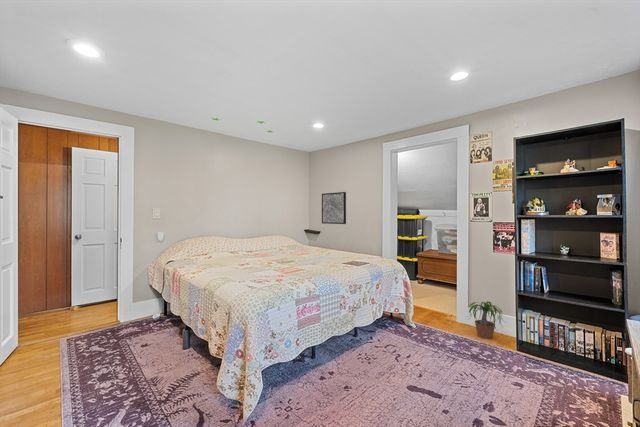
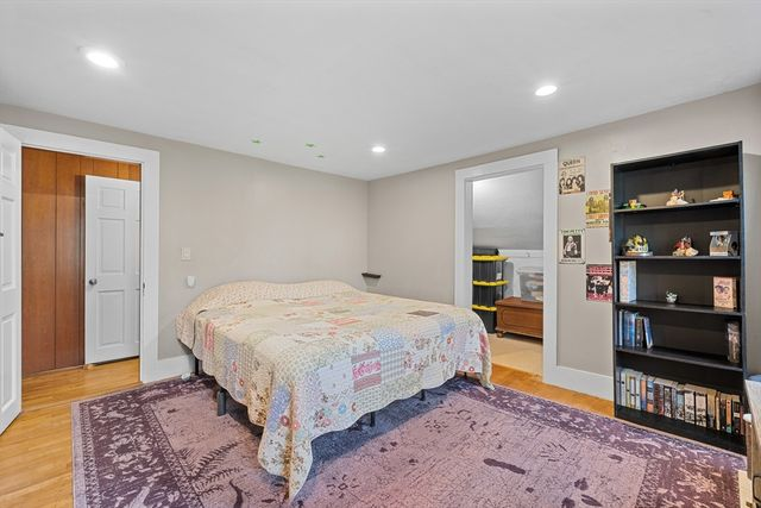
- wall art [321,191,347,225]
- potted plant [465,300,507,340]
